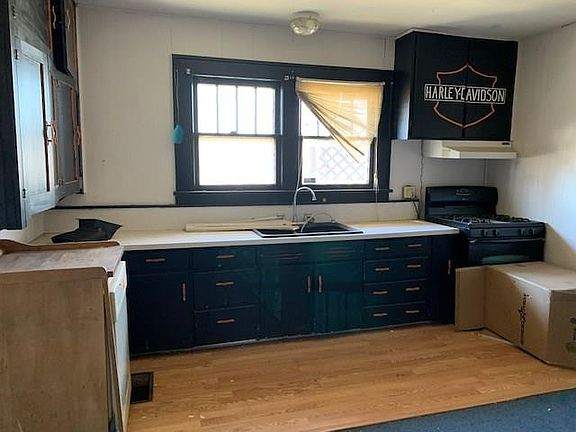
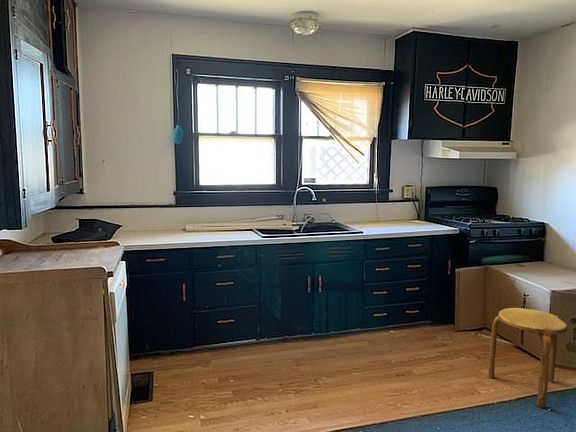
+ stool [487,307,568,409]
